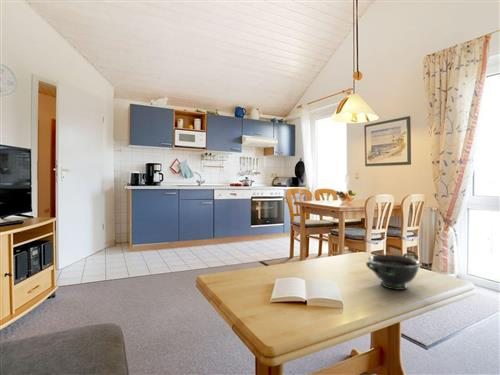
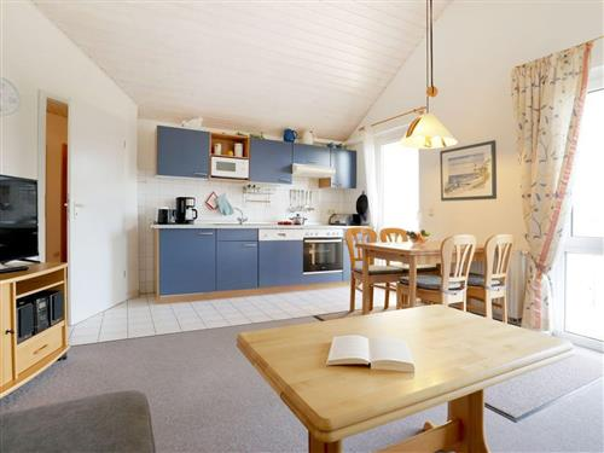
- bowl [365,252,422,291]
